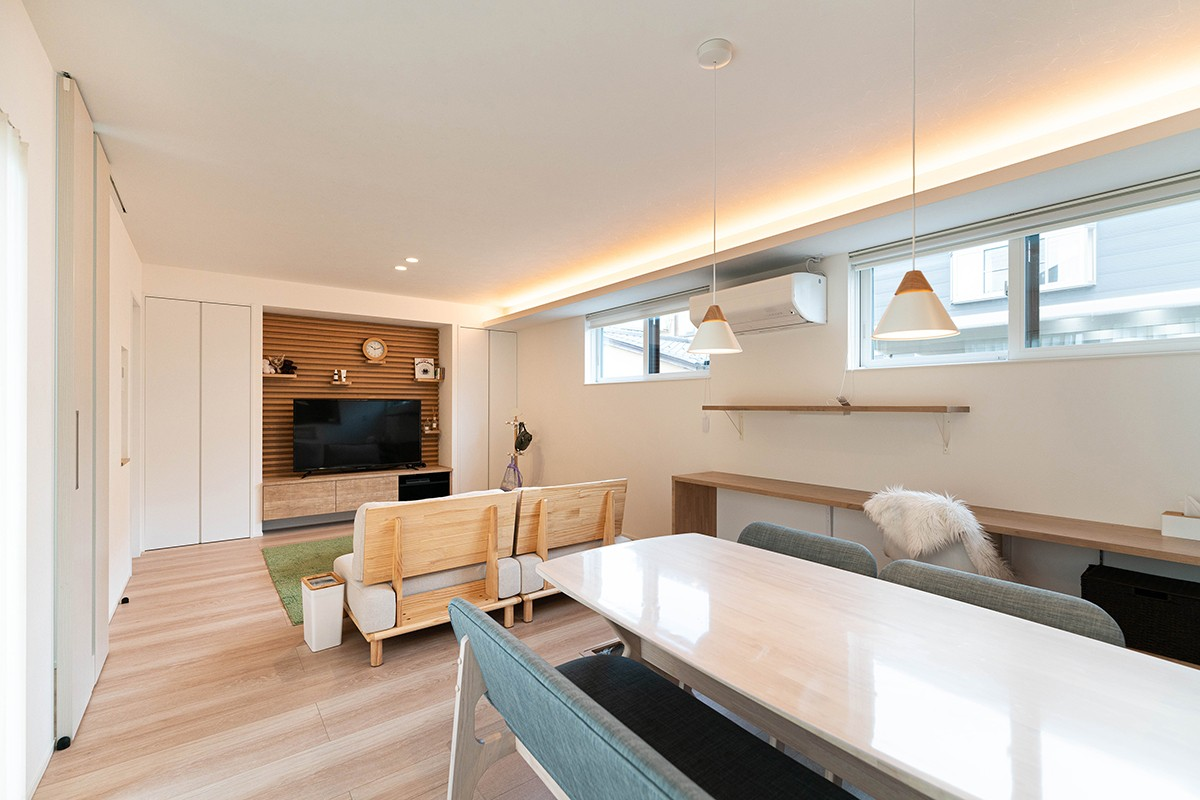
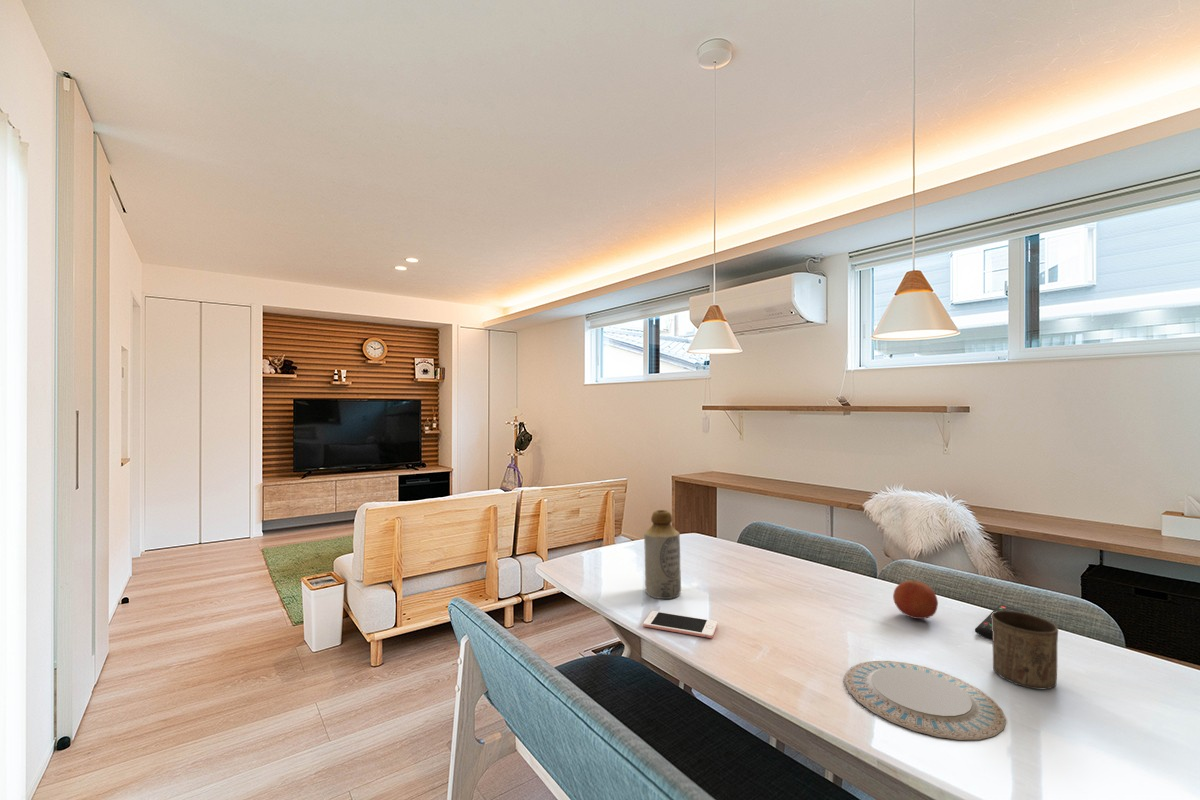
+ cup [991,611,1059,690]
+ bottle [643,509,682,600]
+ chinaware [844,660,1007,741]
+ fruit [892,579,939,620]
+ cell phone [642,610,718,639]
+ remote control [974,604,1024,640]
